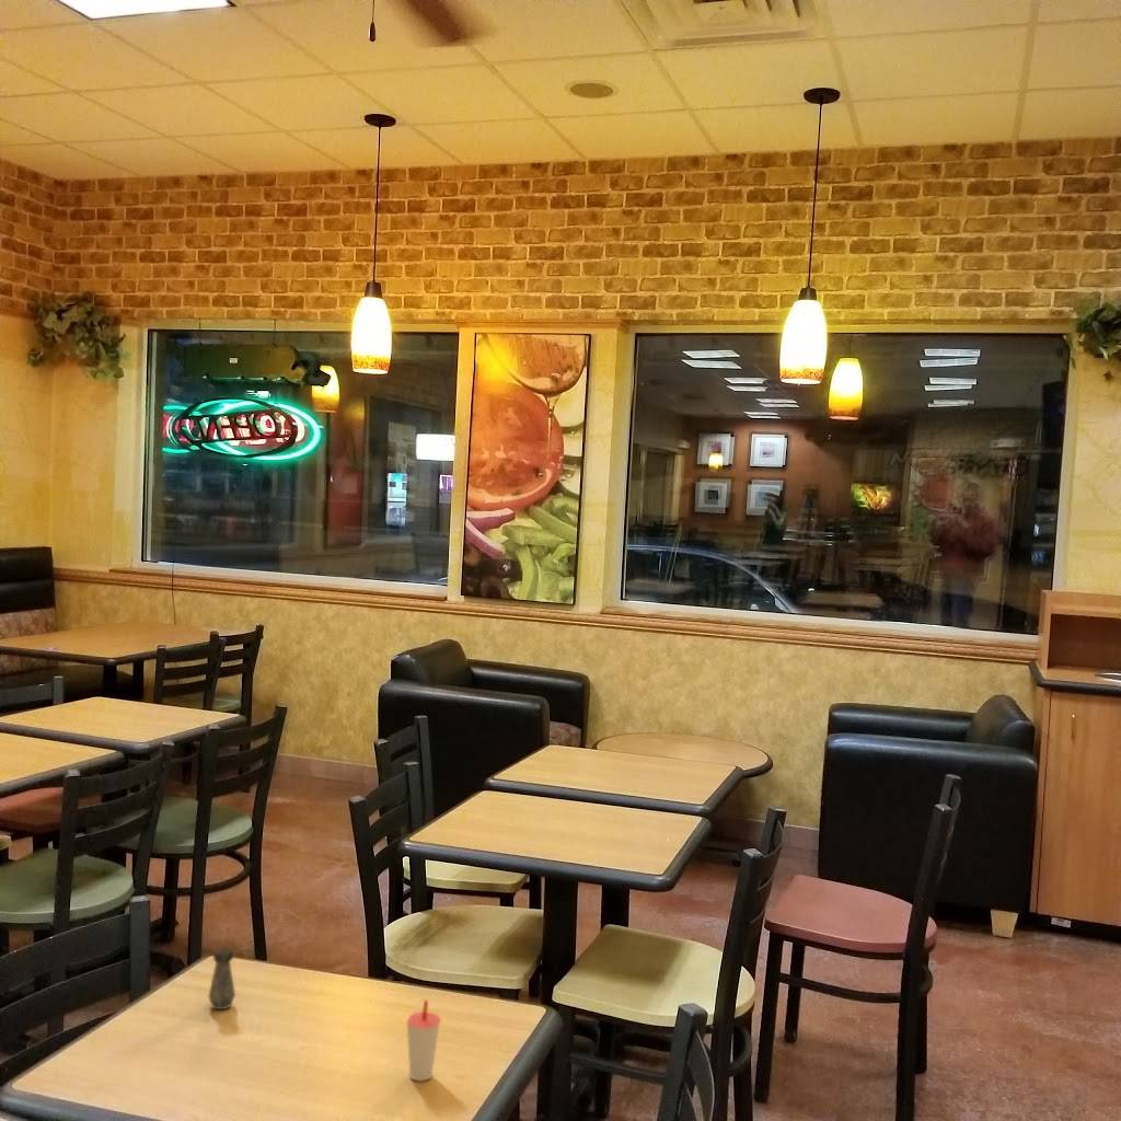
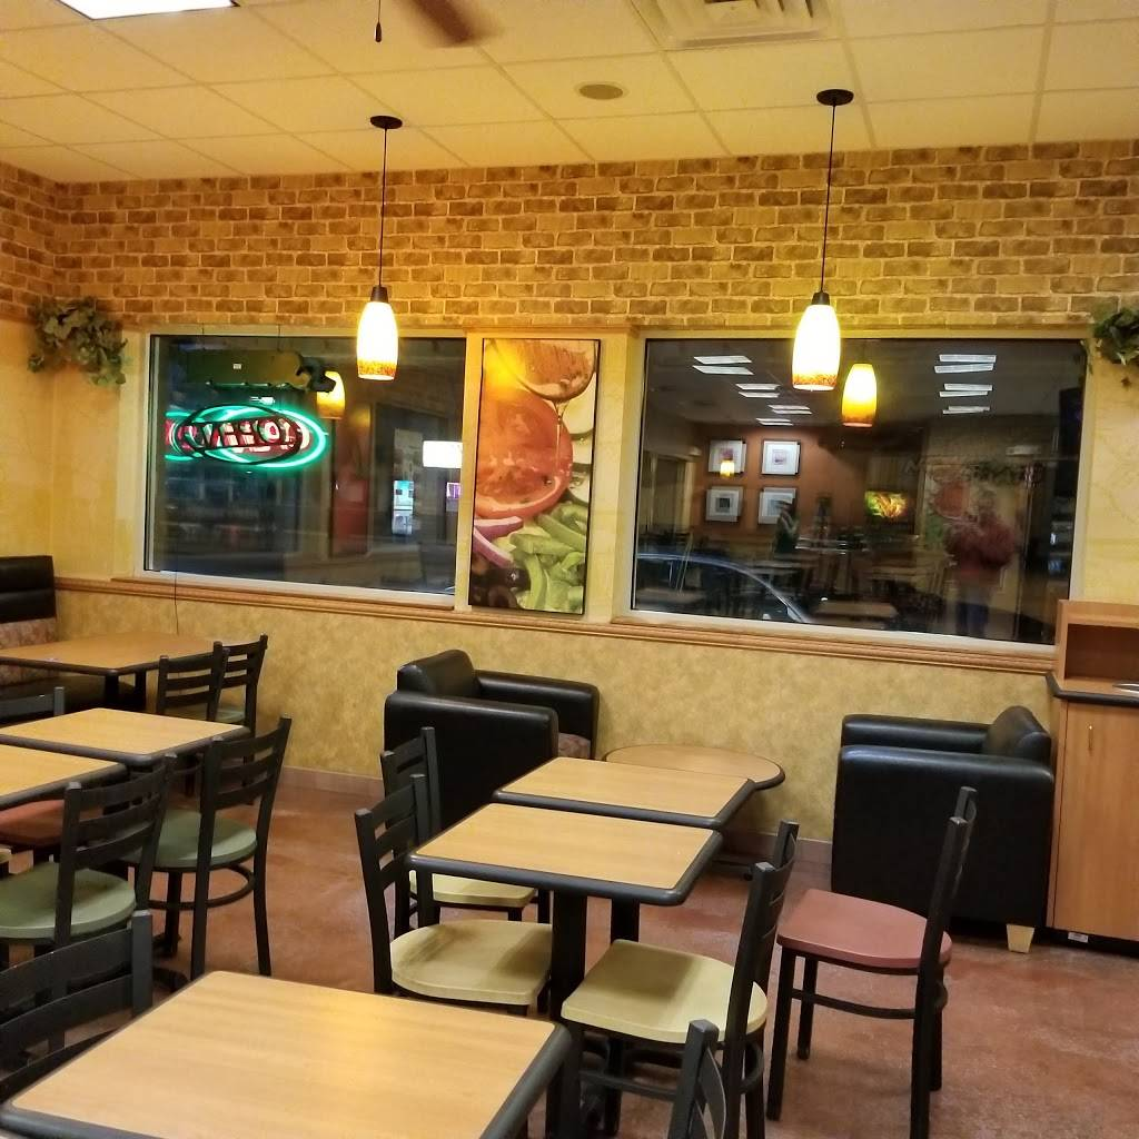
- cup [405,998,442,1082]
- salt shaker [208,947,236,1010]
